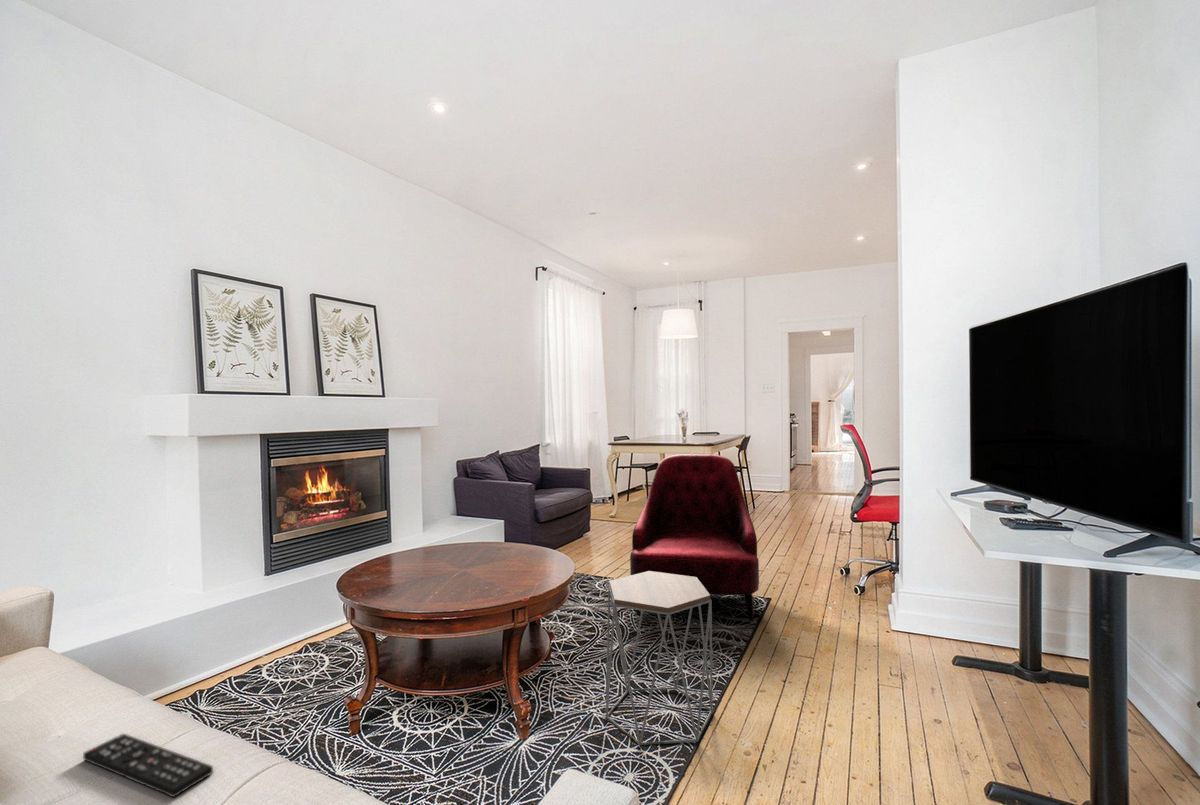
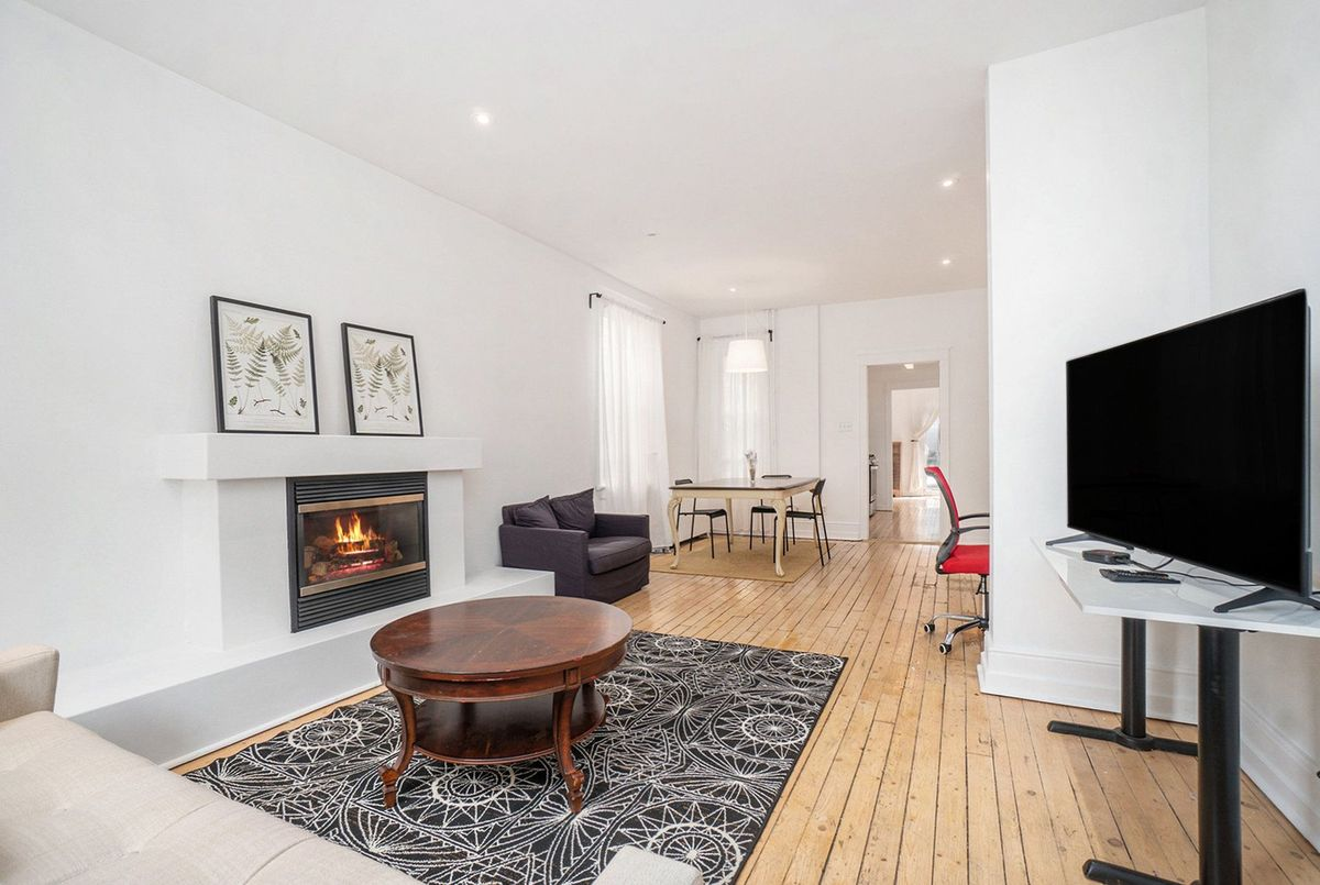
- side table [605,571,714,746]
- armchair [629,453,760,622]
- remote control [82,732,214,798]
